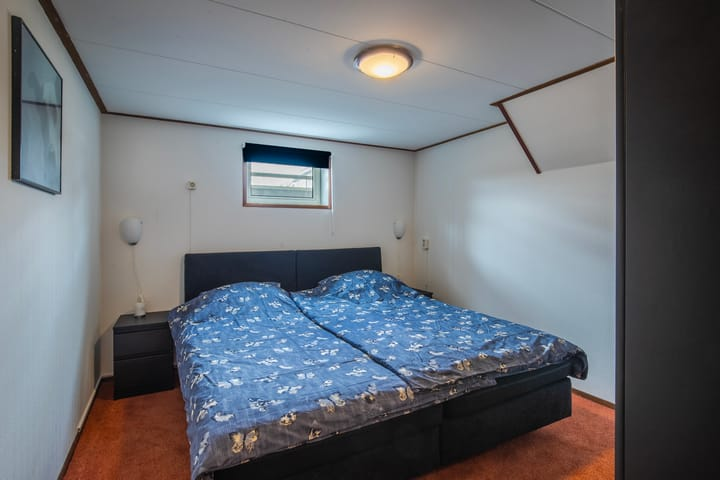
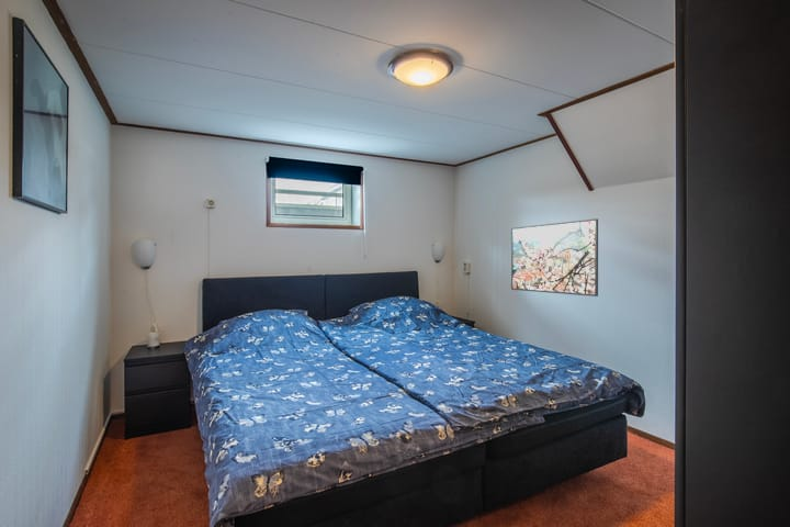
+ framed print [510,217,599,298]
